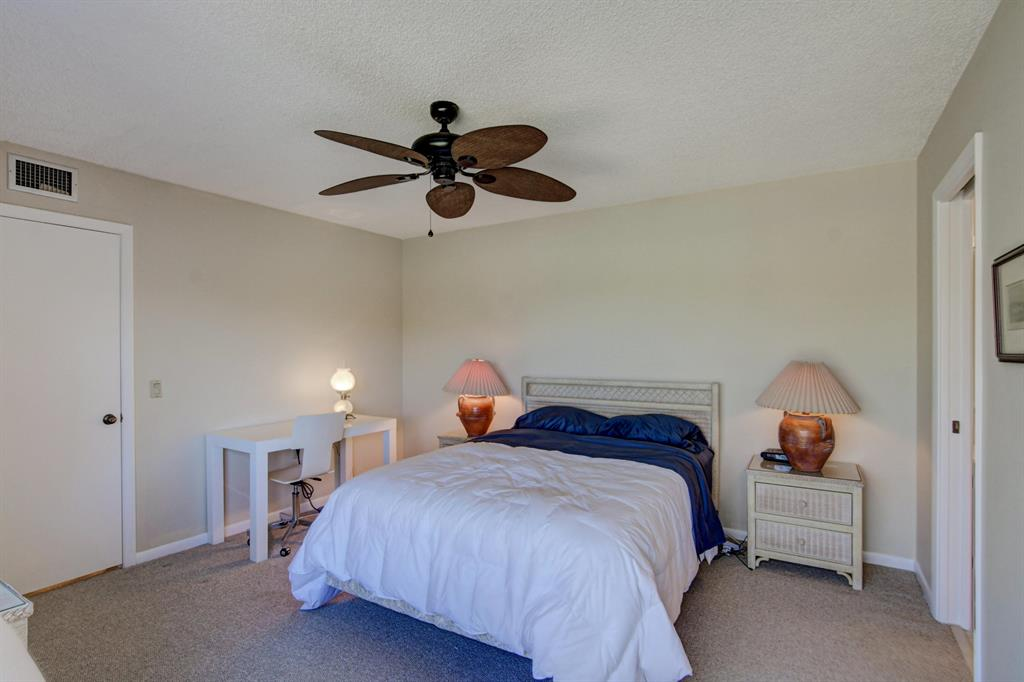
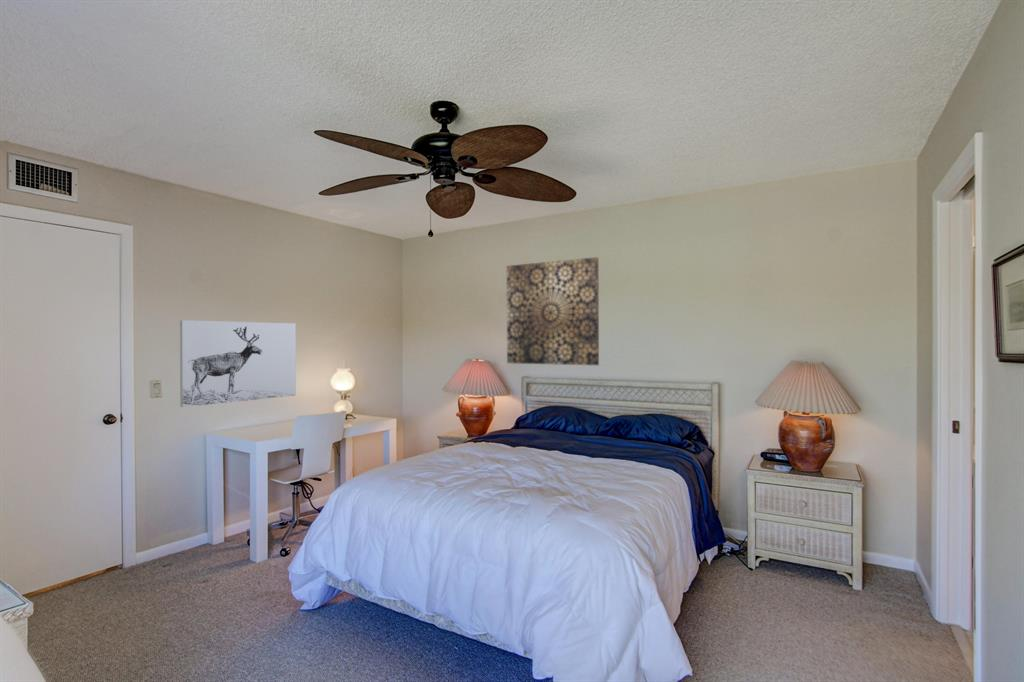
+ wall art [179,319,297,408]
+ wall art [506,256,600,366]
